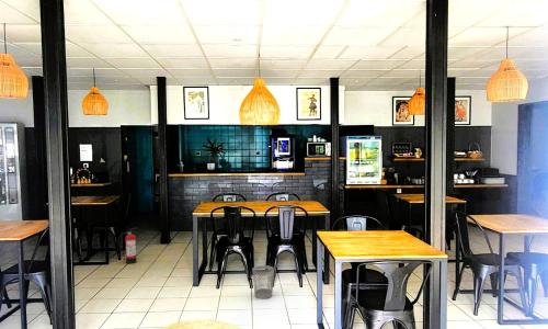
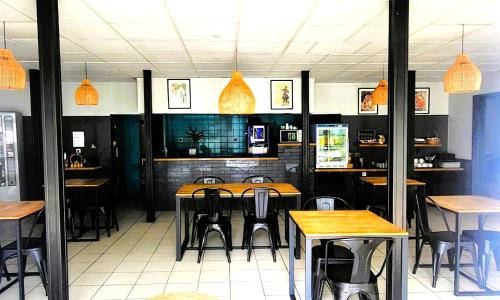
- fire extinguisher [117,227,138,265]
- wastebasket [251,264,275,299]
